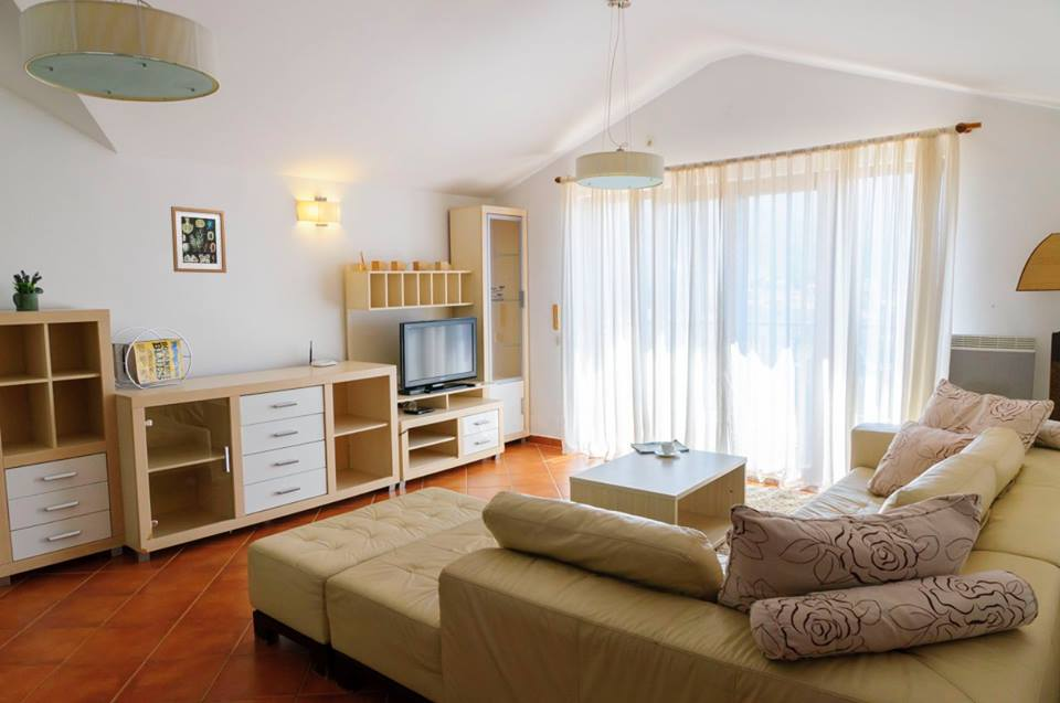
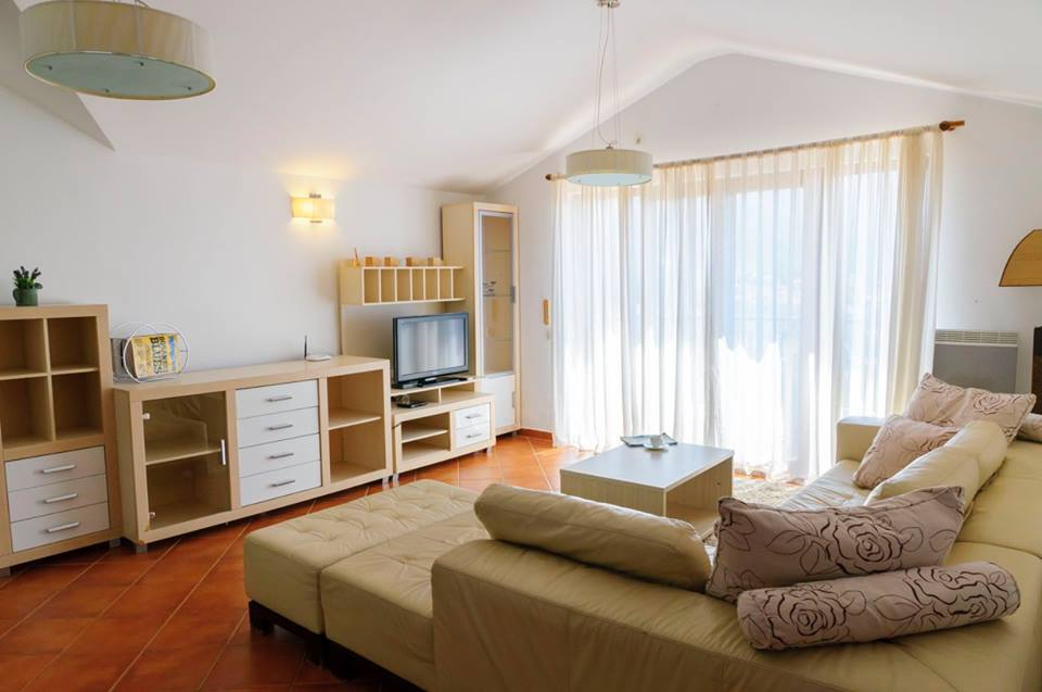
- wall art [170,205,227,274]
